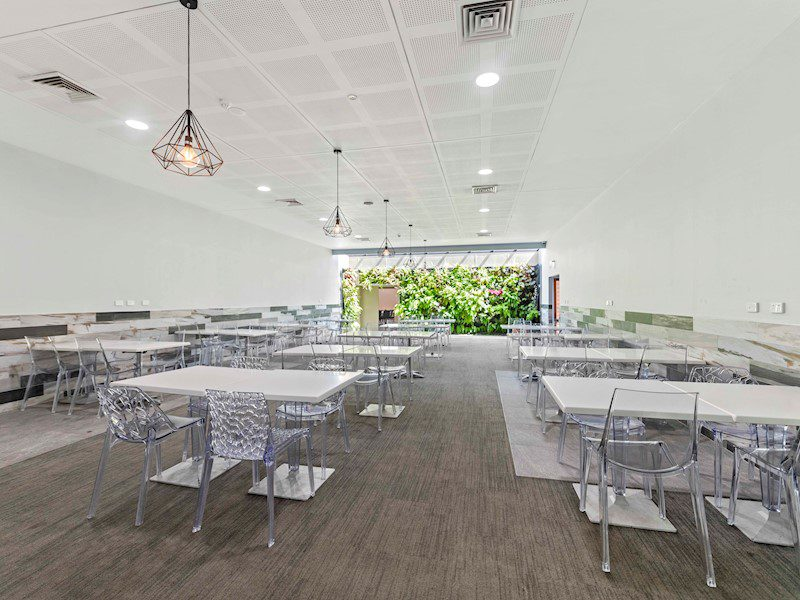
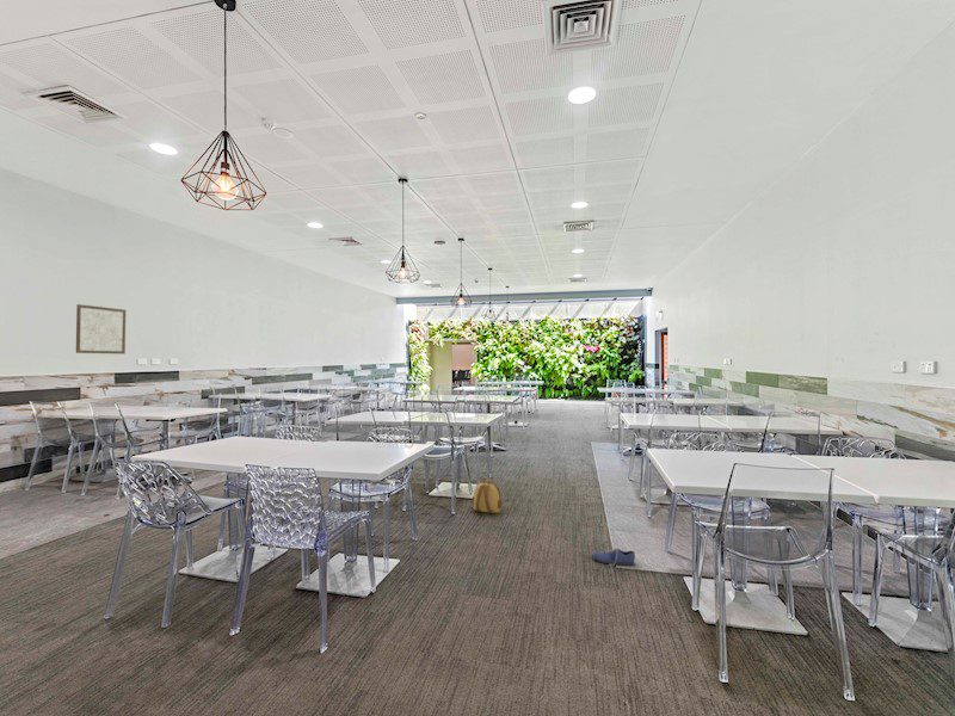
+ shoe [591,547,636,567]
+ backpack [472,477,503,514]
+ wall art [75,303,127,356]
